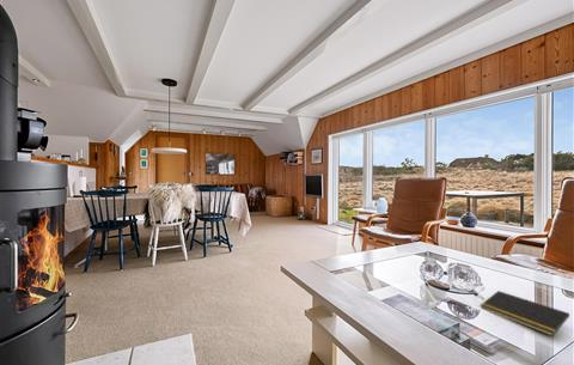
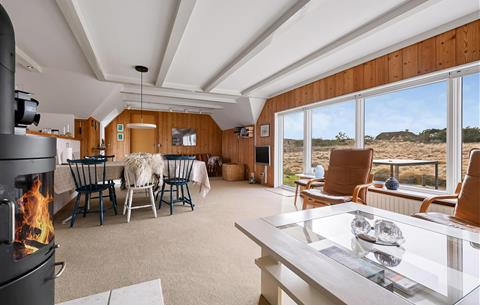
- notepad [478,290,570,337]
